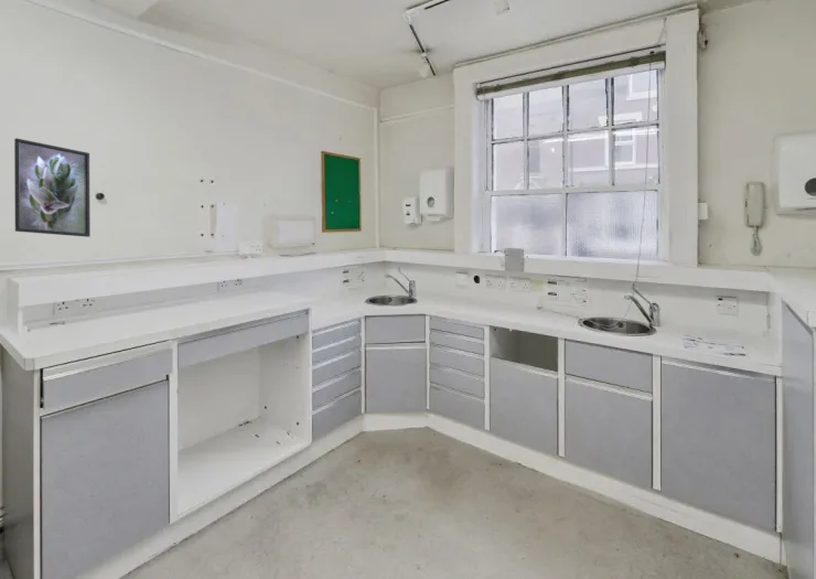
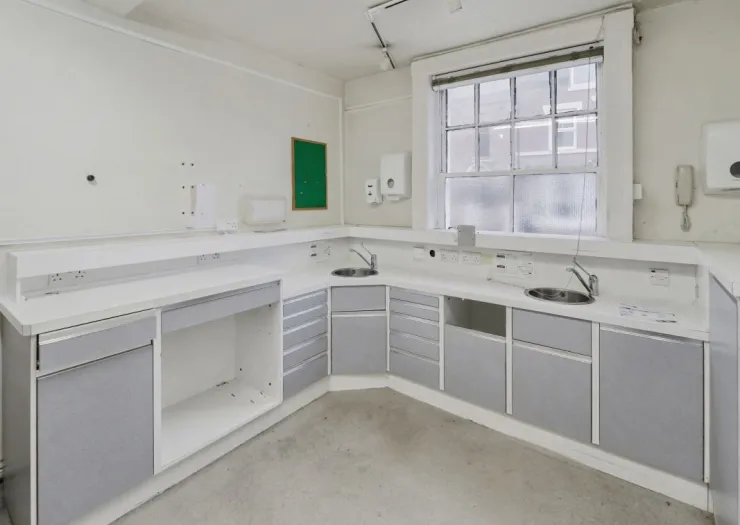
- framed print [13,137,92,238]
